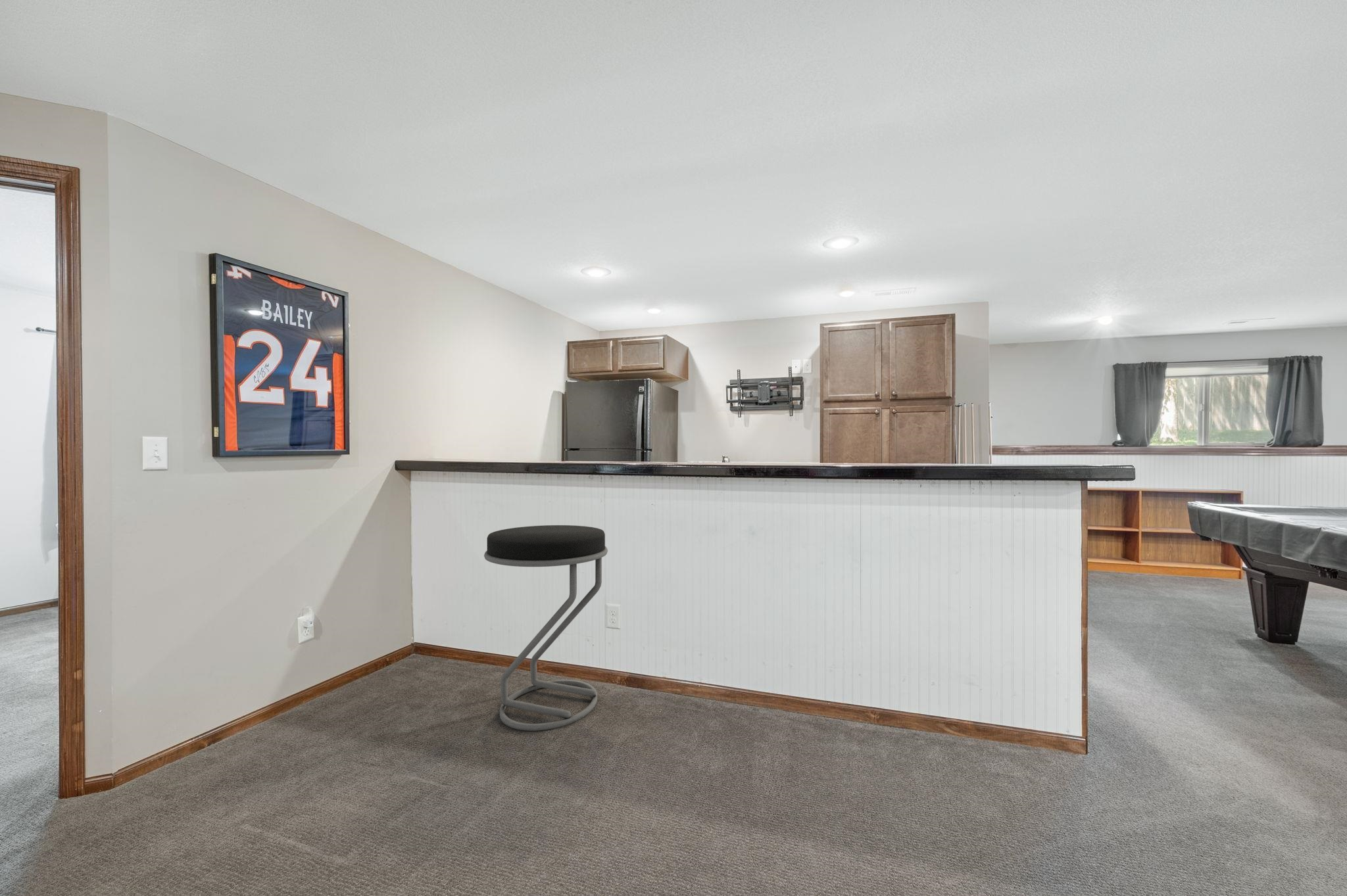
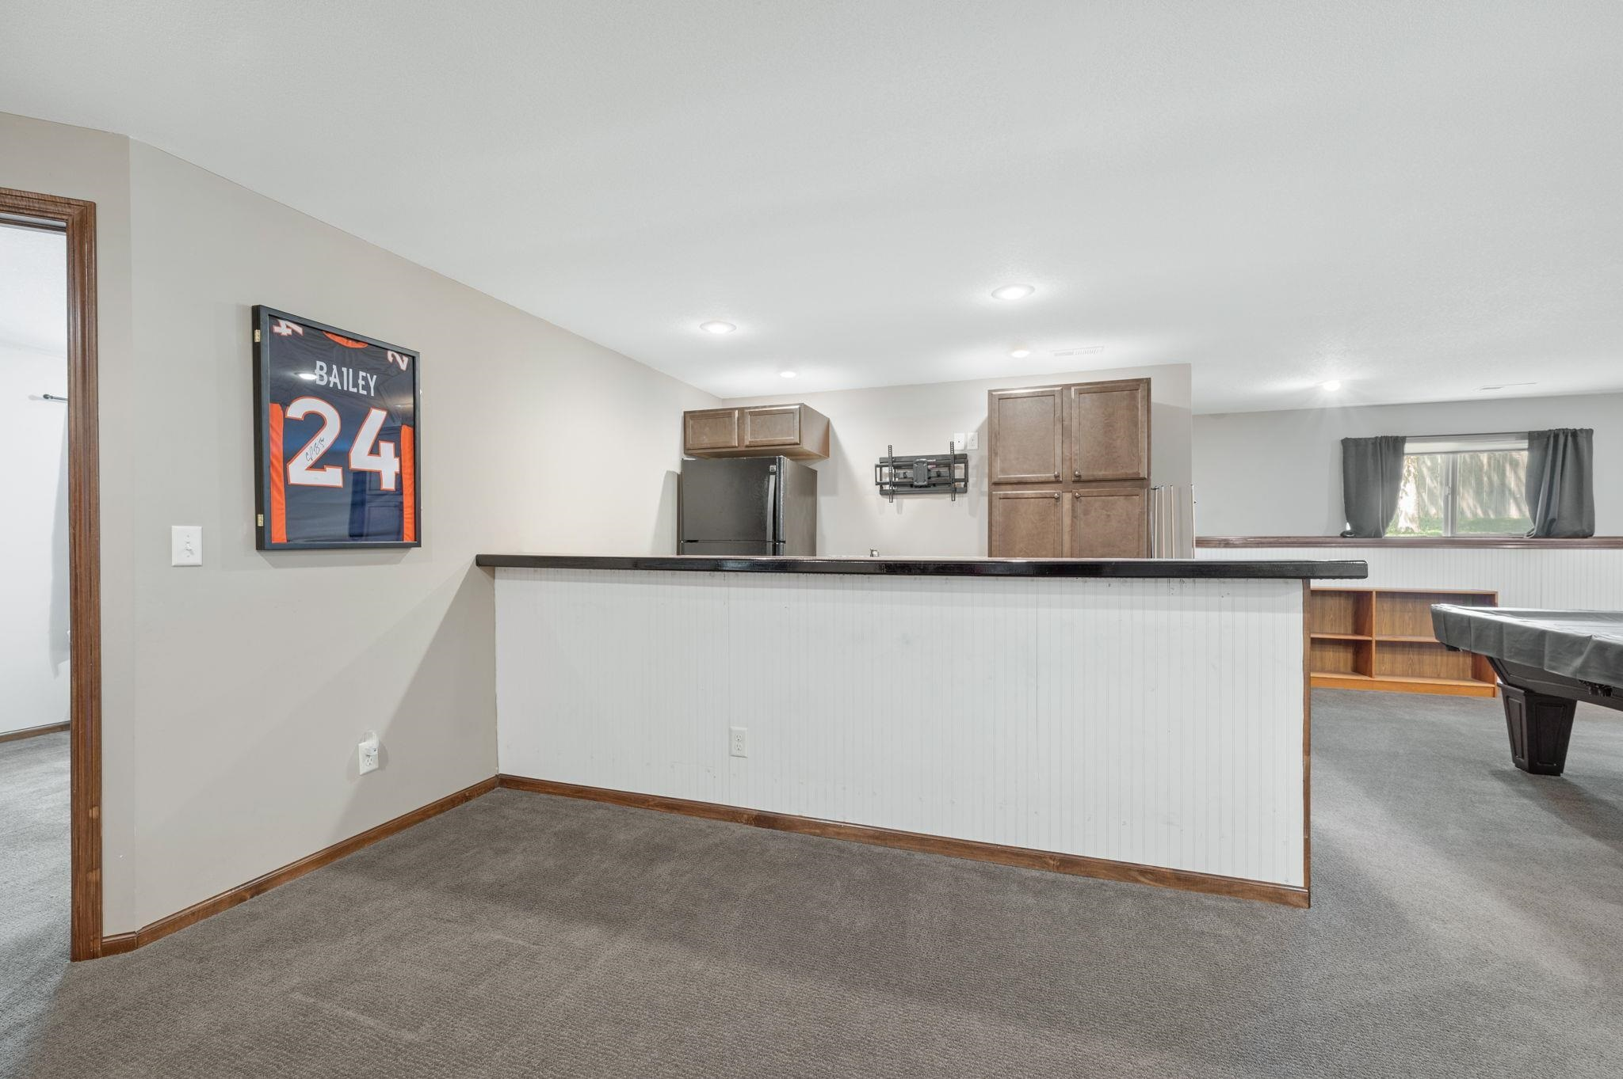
- stool [483,525,608,732]
